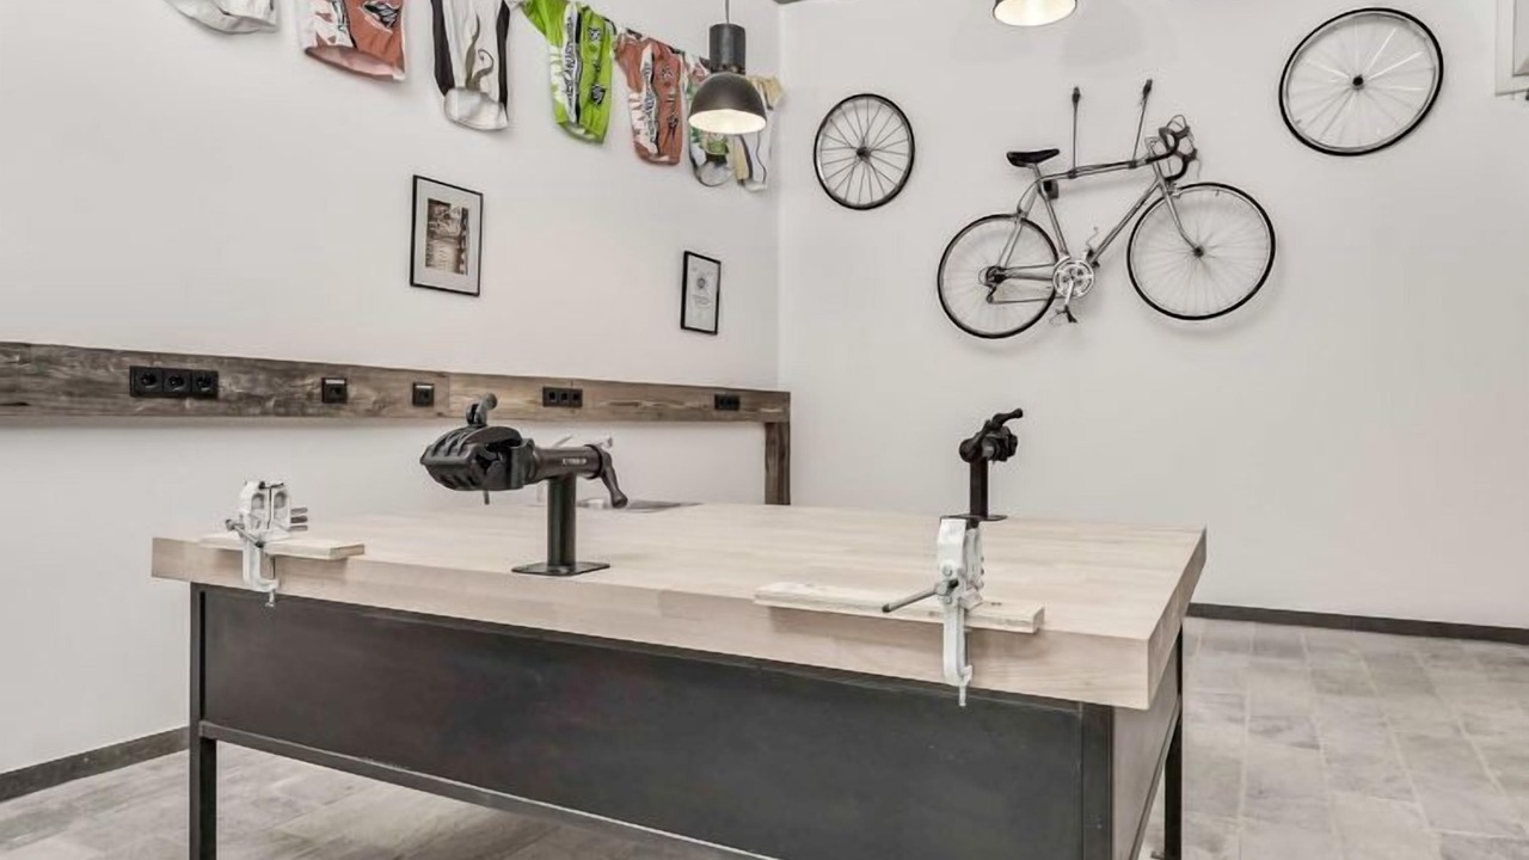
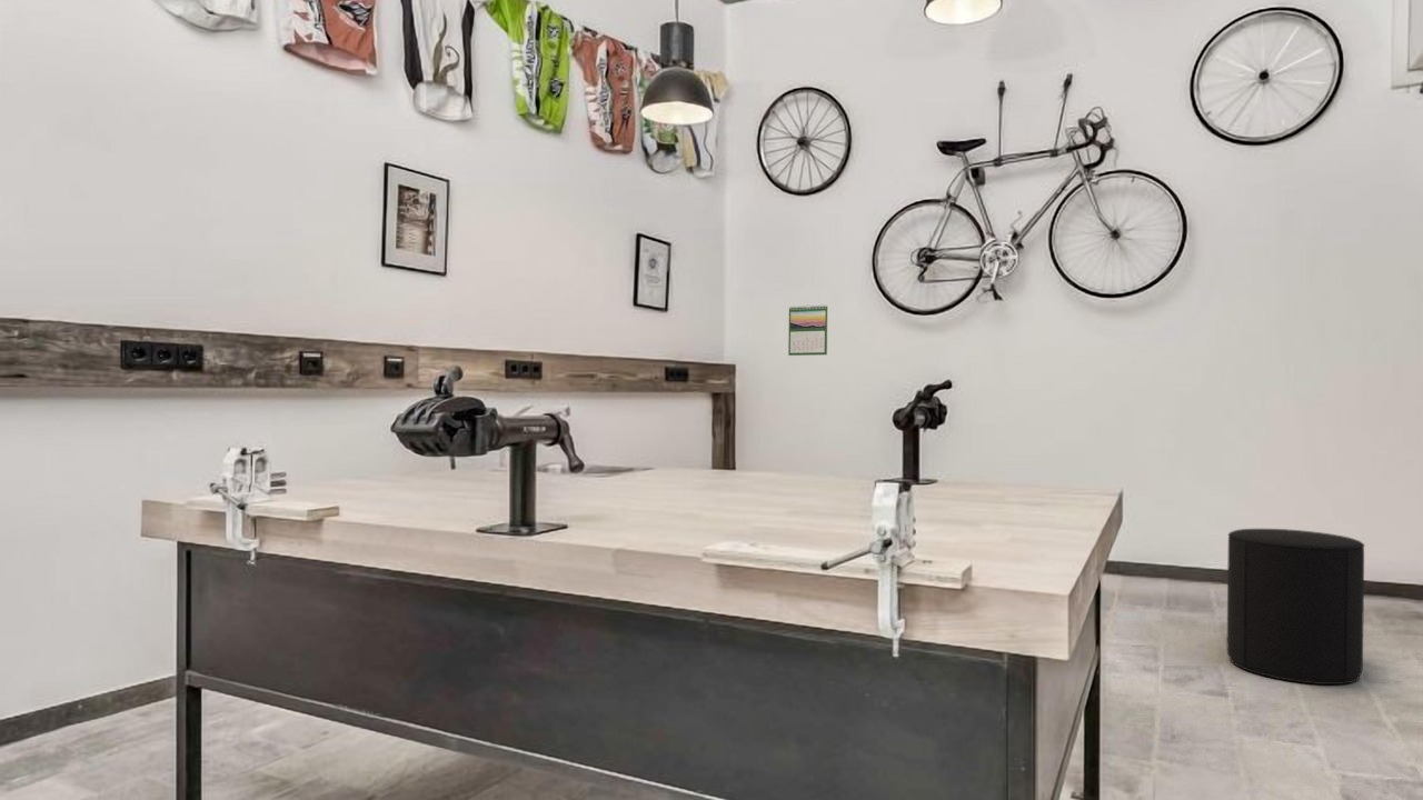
+ calendar [787,304,828,357]
+ stool [1226,528,1365,686]
